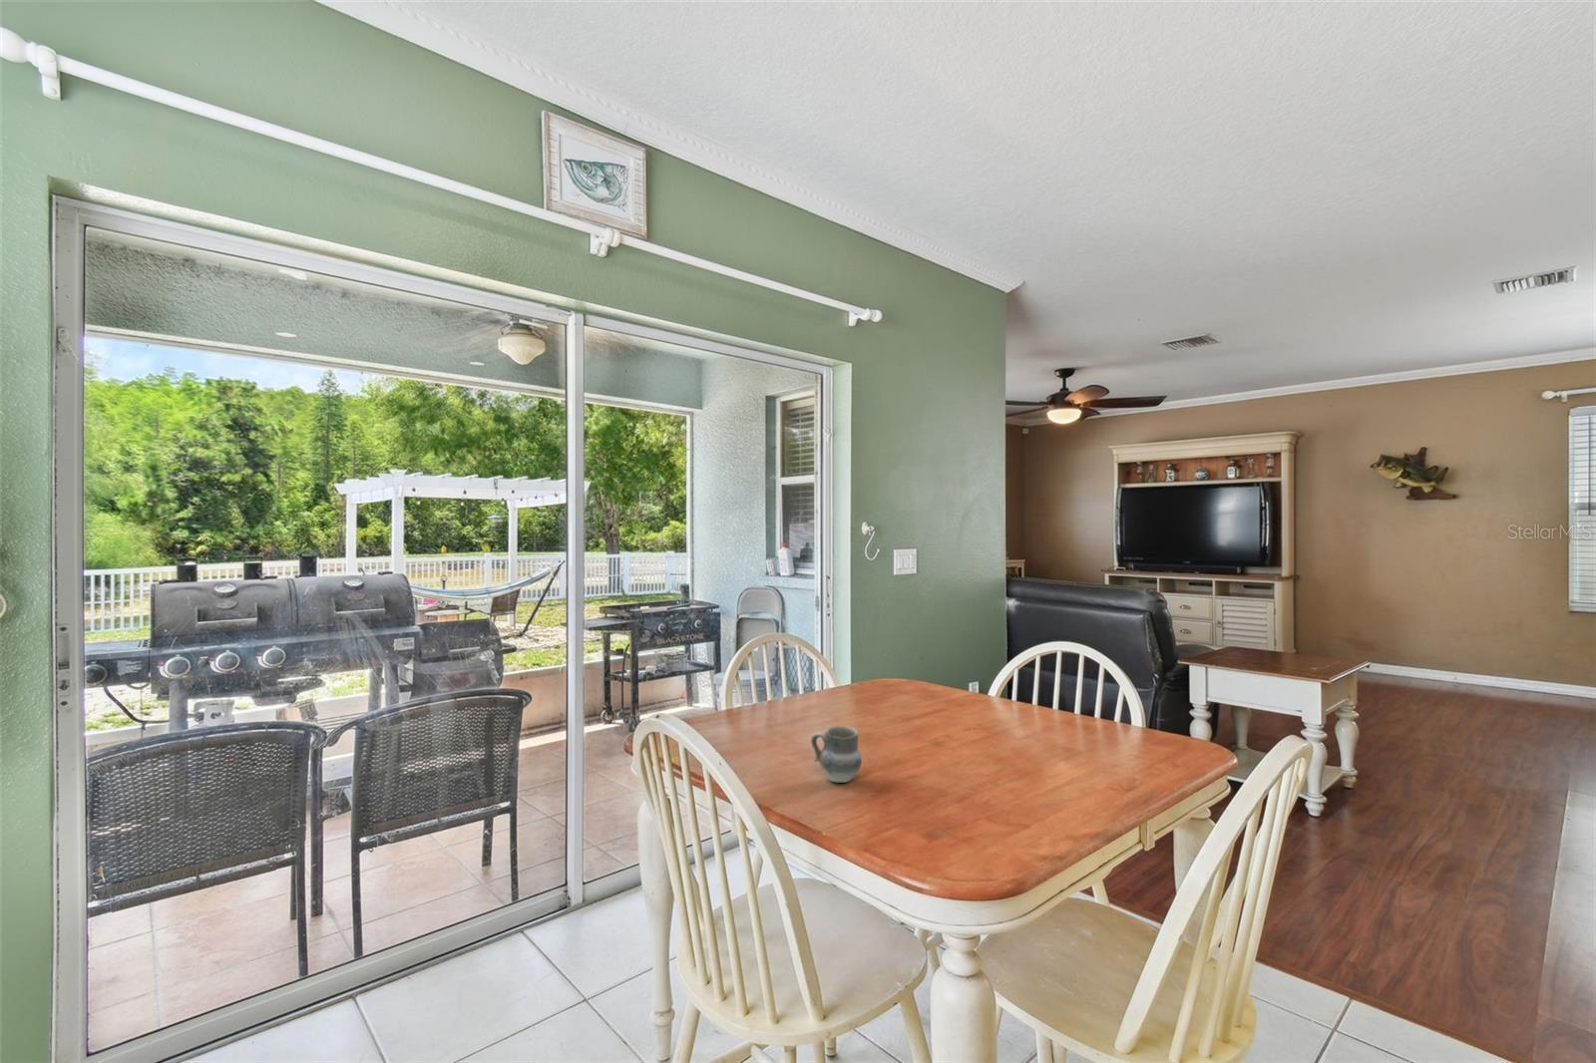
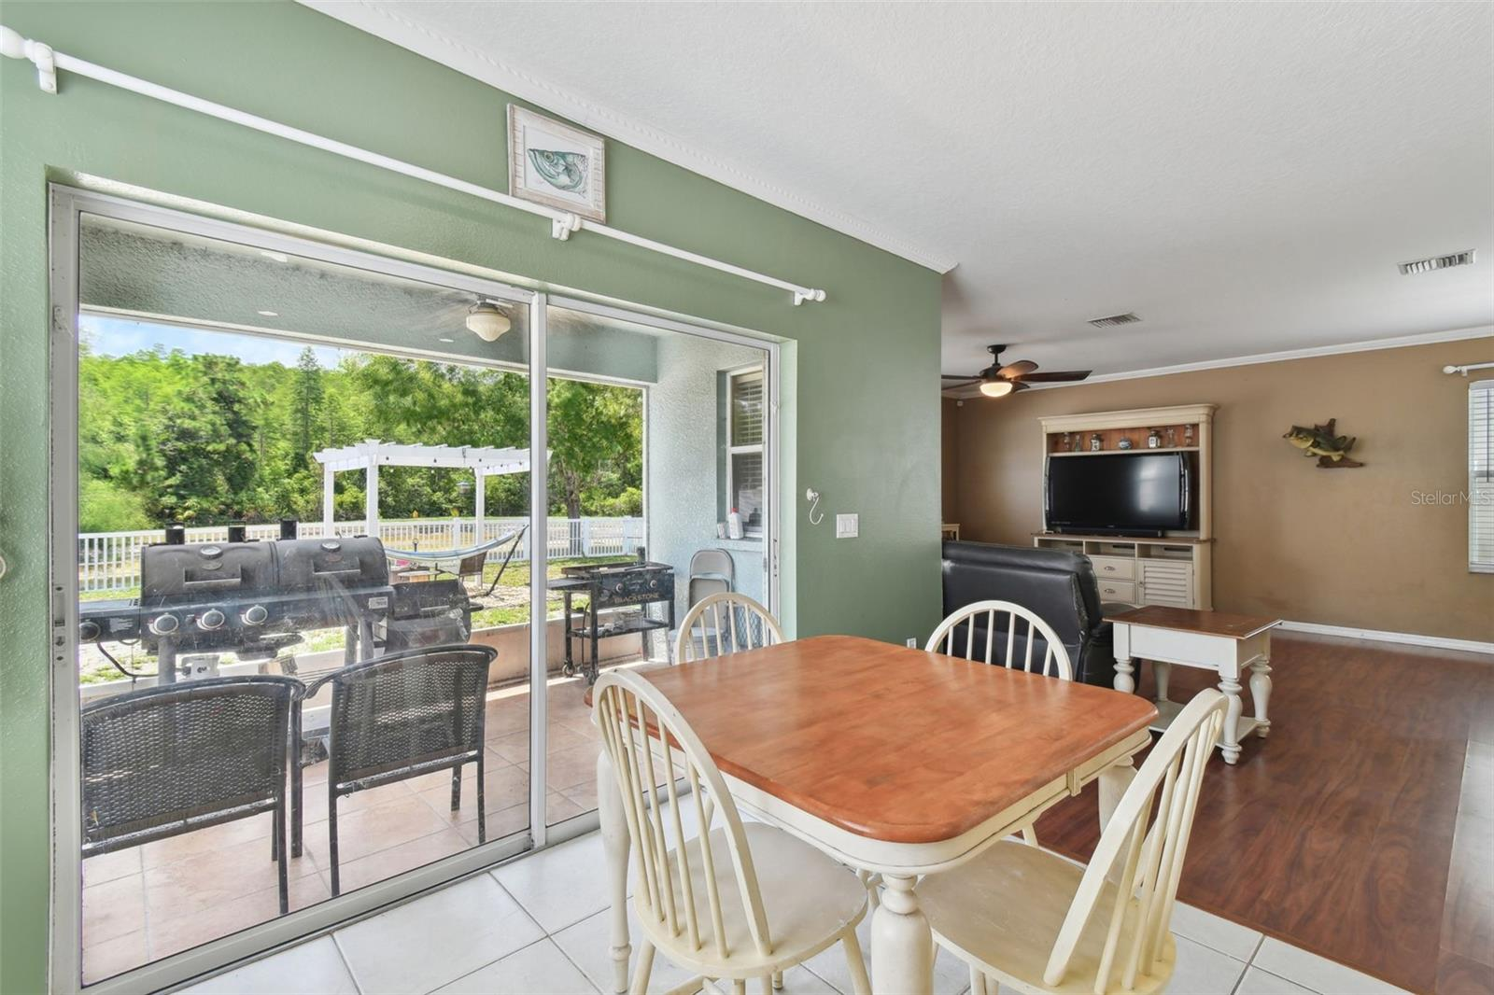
- cup [810,725,863,784]
